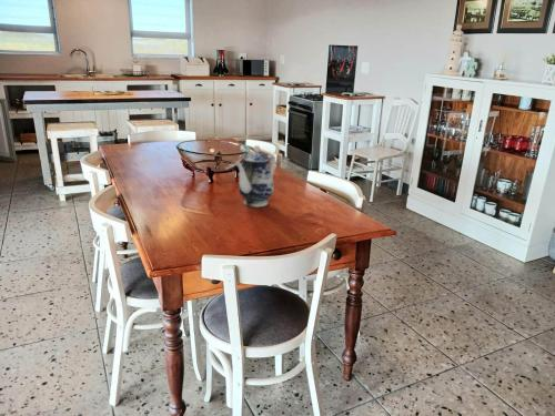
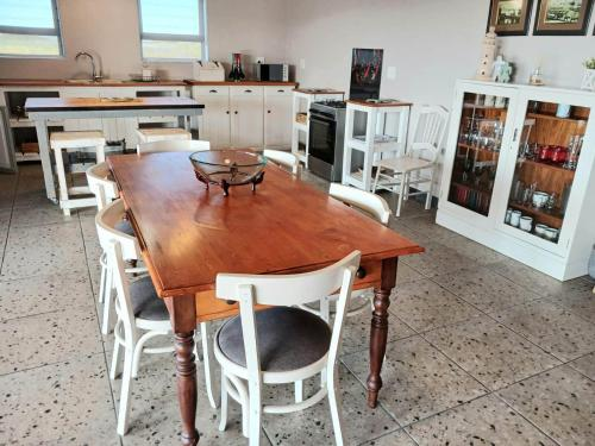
- teapot [235,144,278,209]
